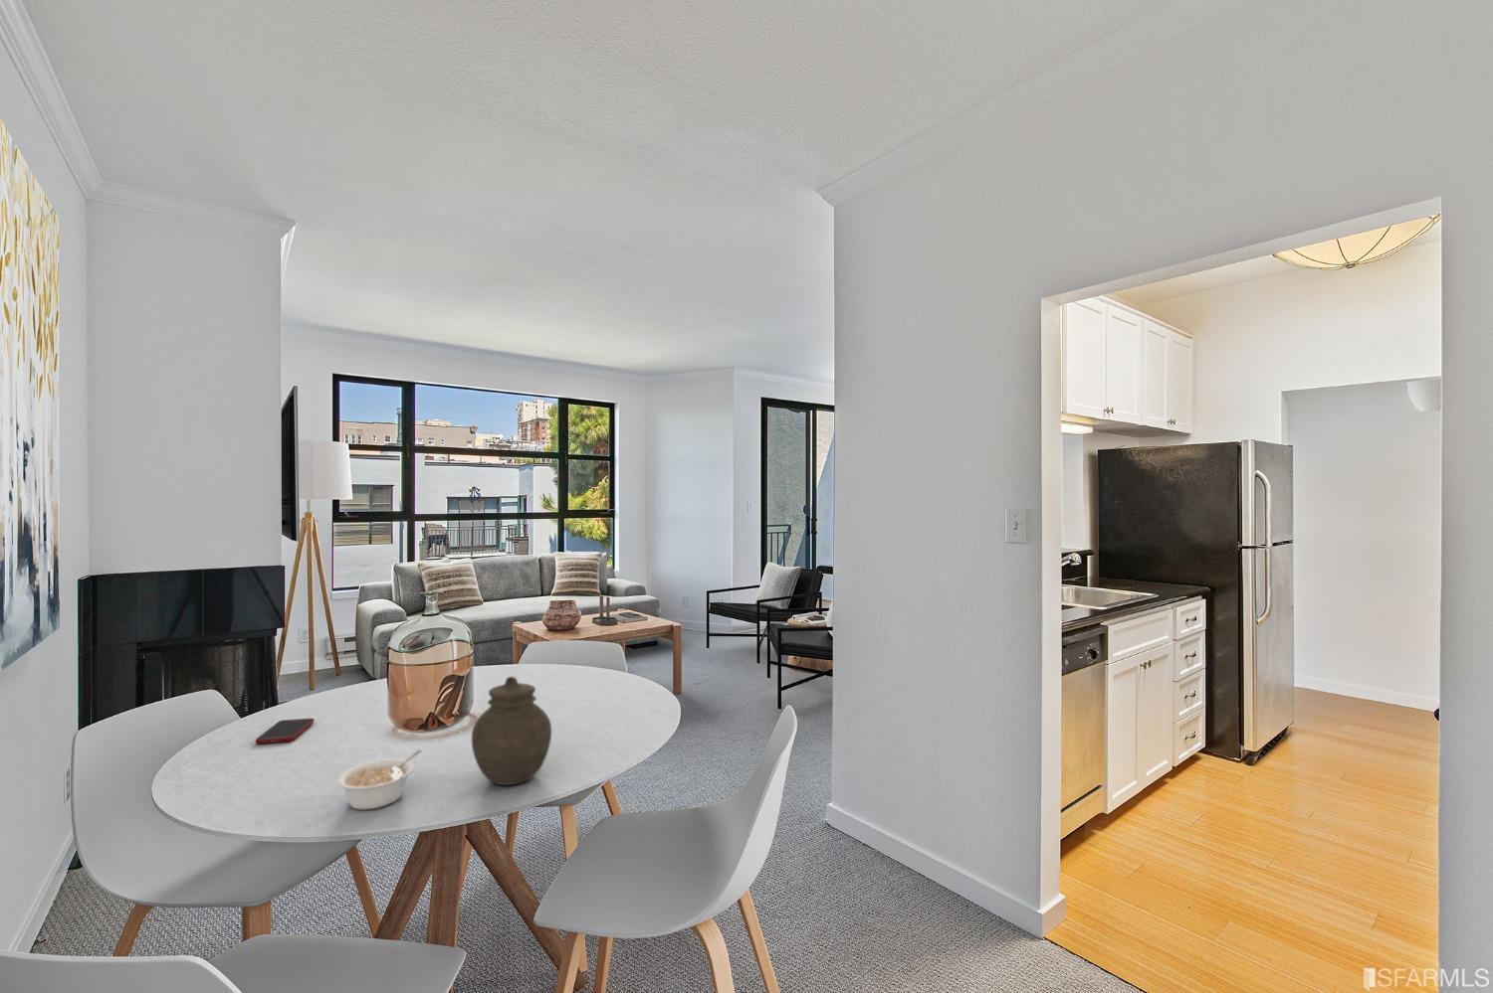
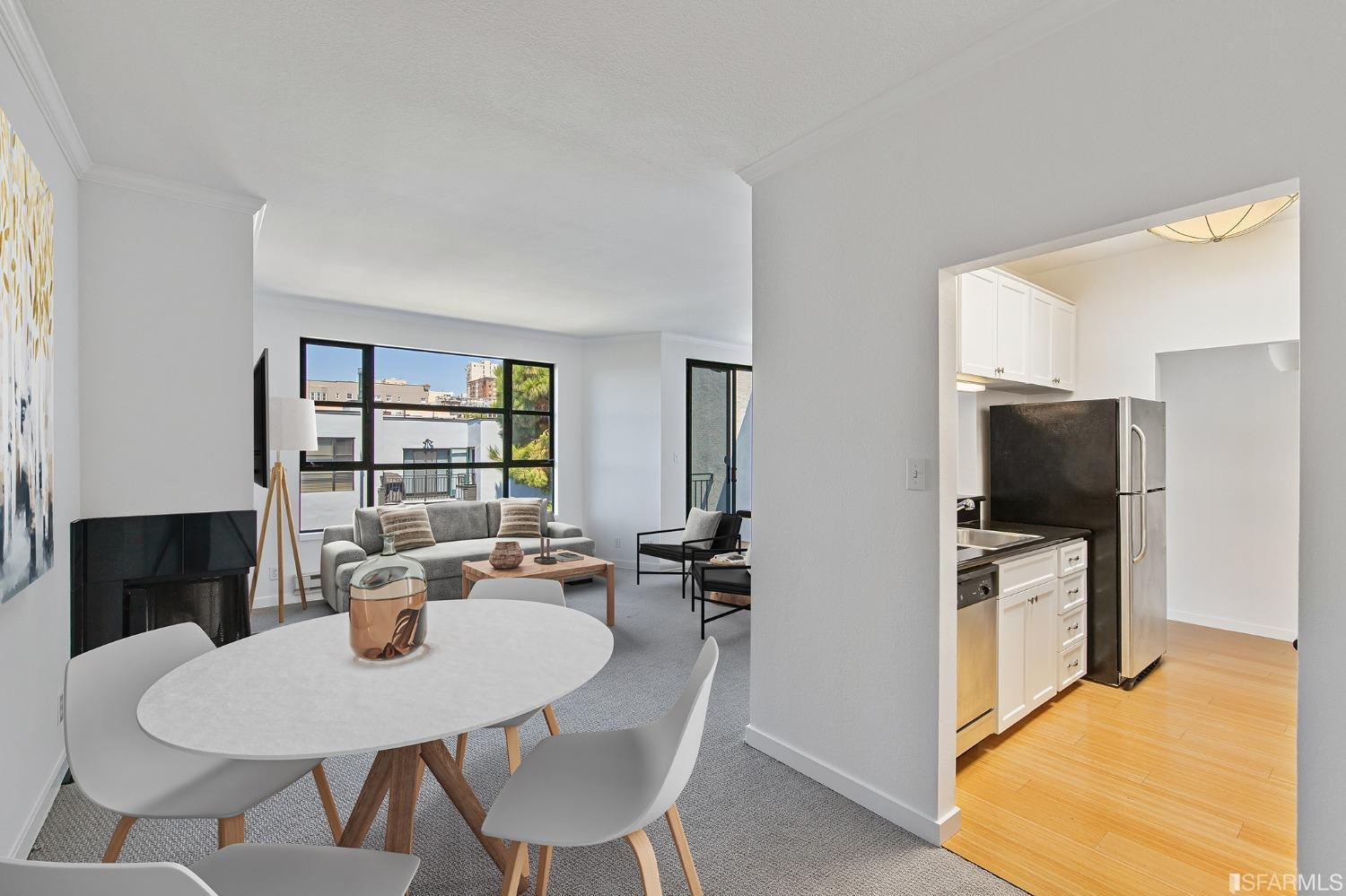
- jar [470,676,552,786]
- cell phone [255,718,315,745]
- legume [336,749,423,811]
